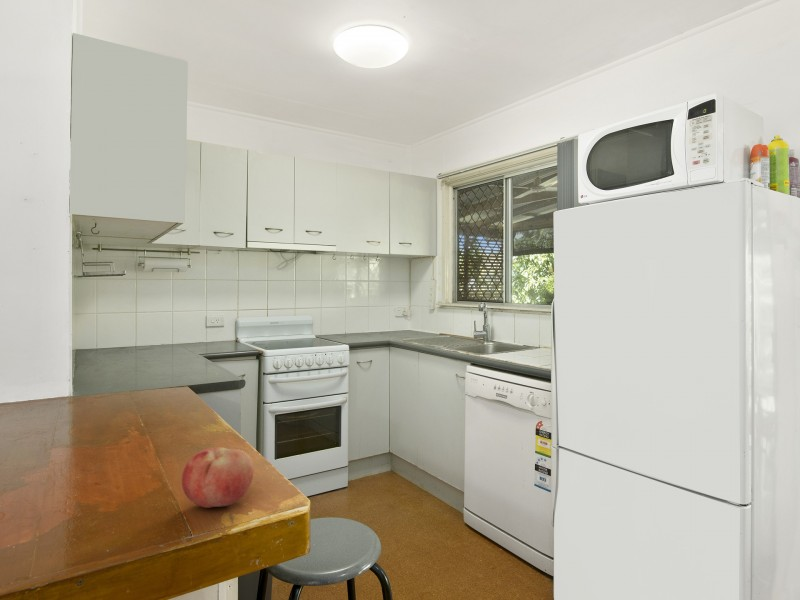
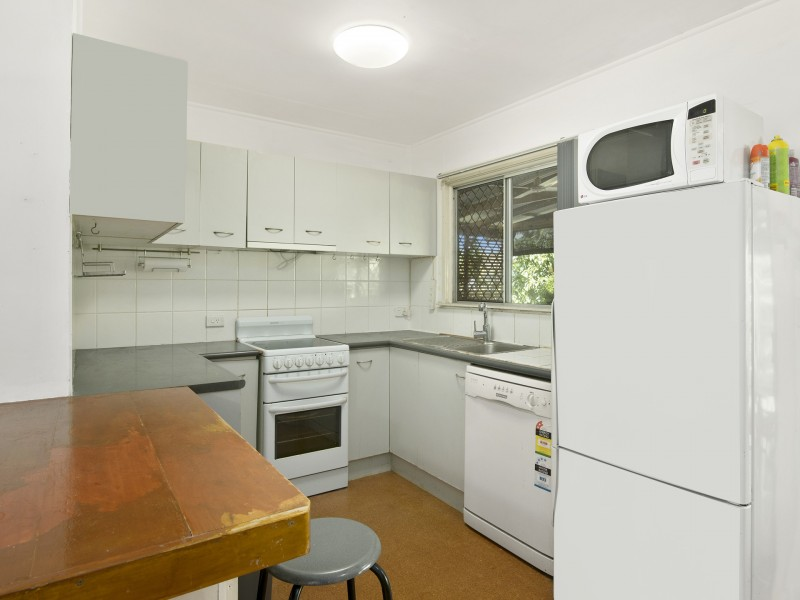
- fruit [181,446,255,509]
